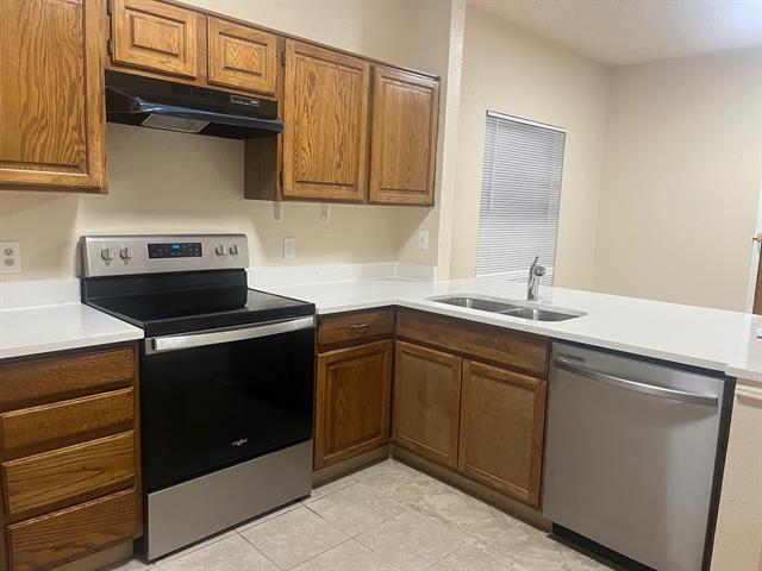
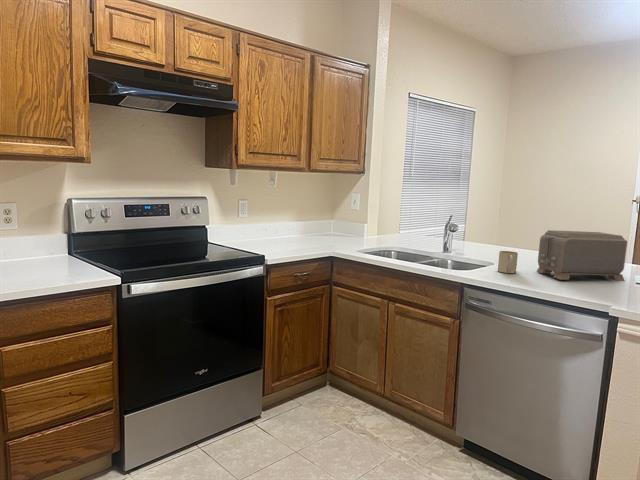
+ mug [497,250,519,274]
+ toaster [535,229,628,282]
